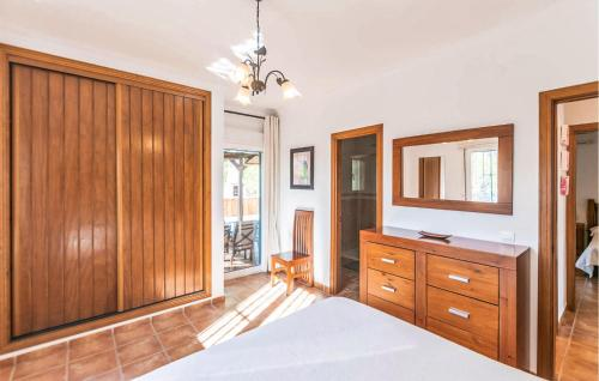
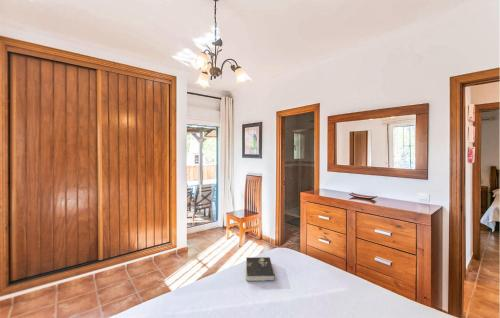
+ book [245,256,276,282]
